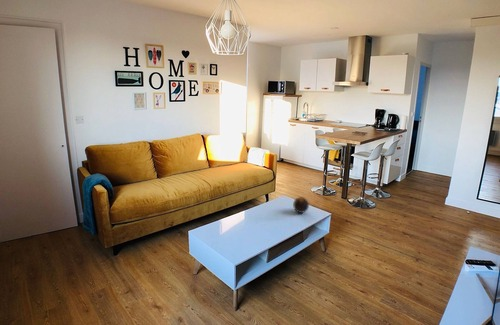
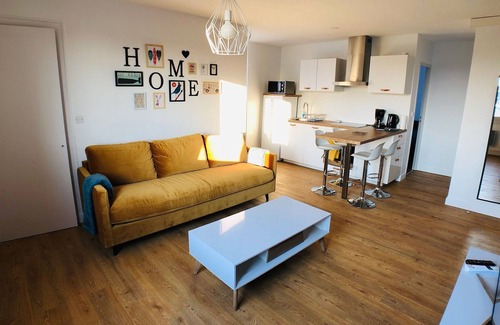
- decorative orb [292,196,310,214]
